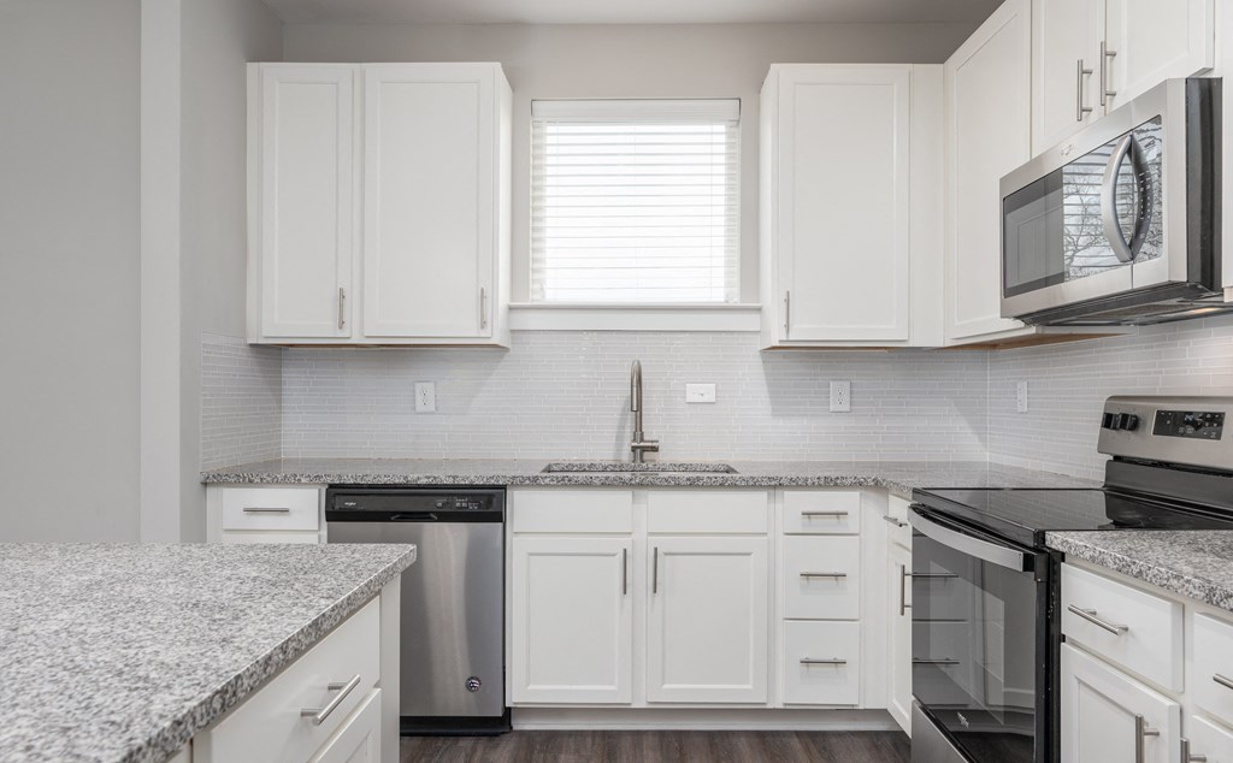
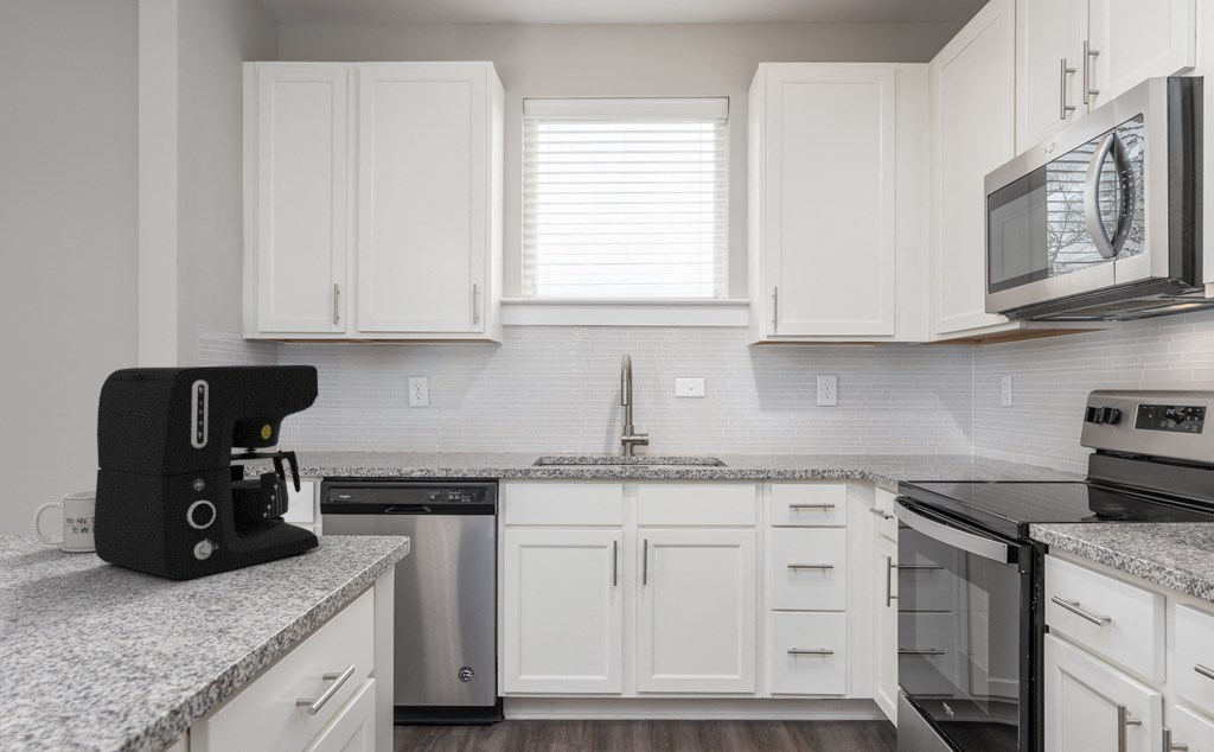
+ coffee maker [94,364,320,580]
+ mug [31,489,96,553]
